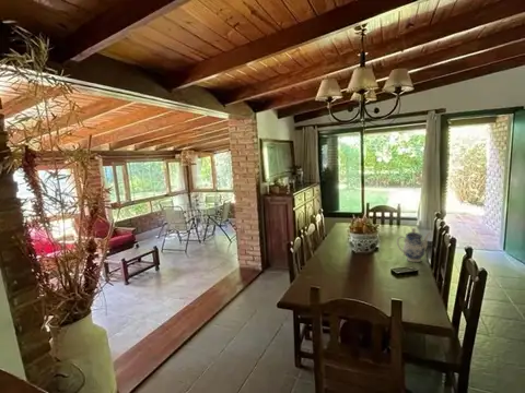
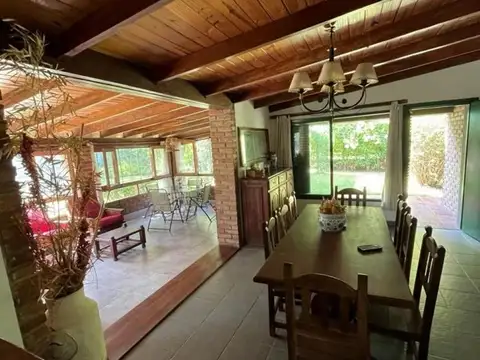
- teapot [396,227,431,263]
